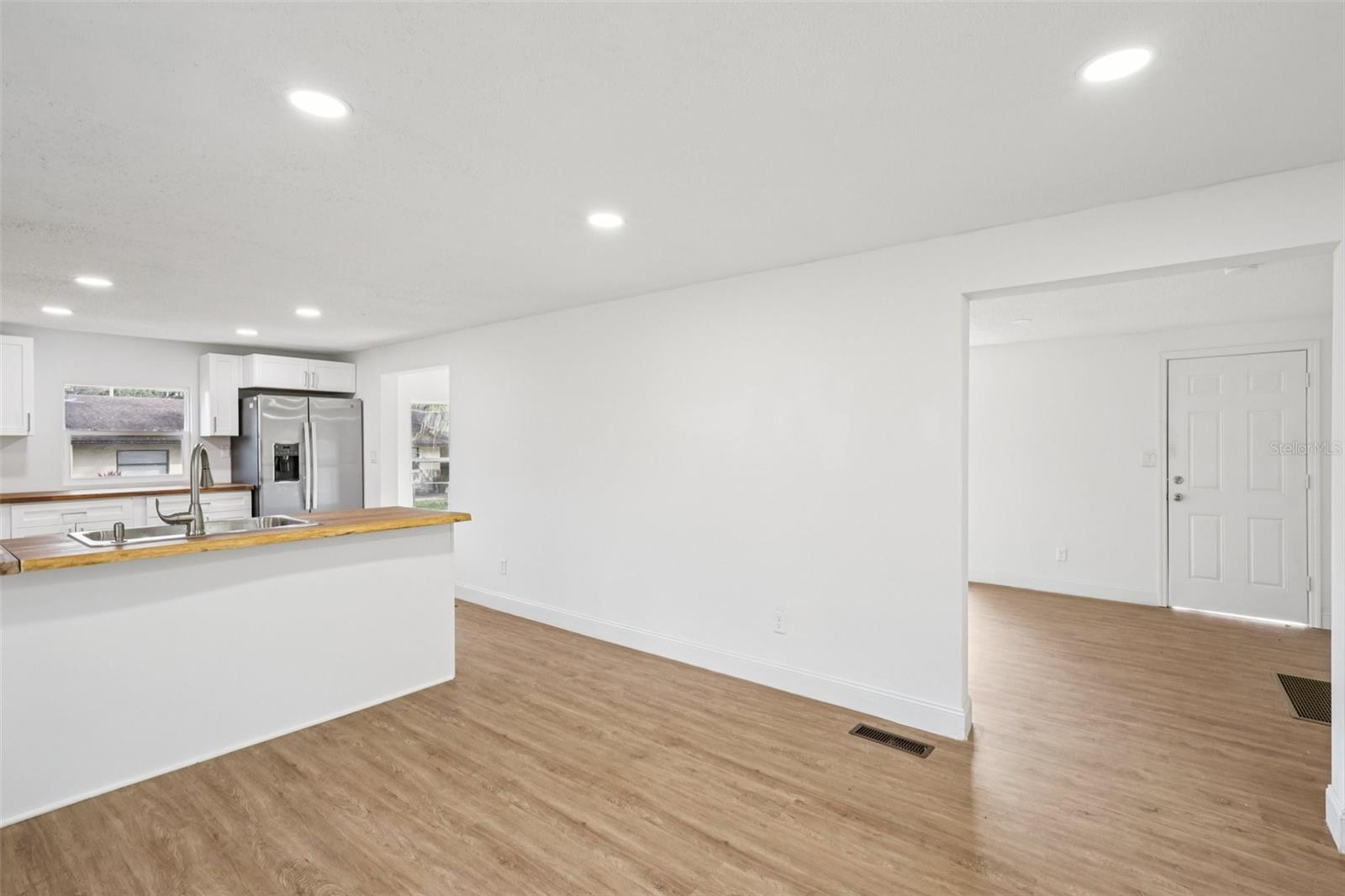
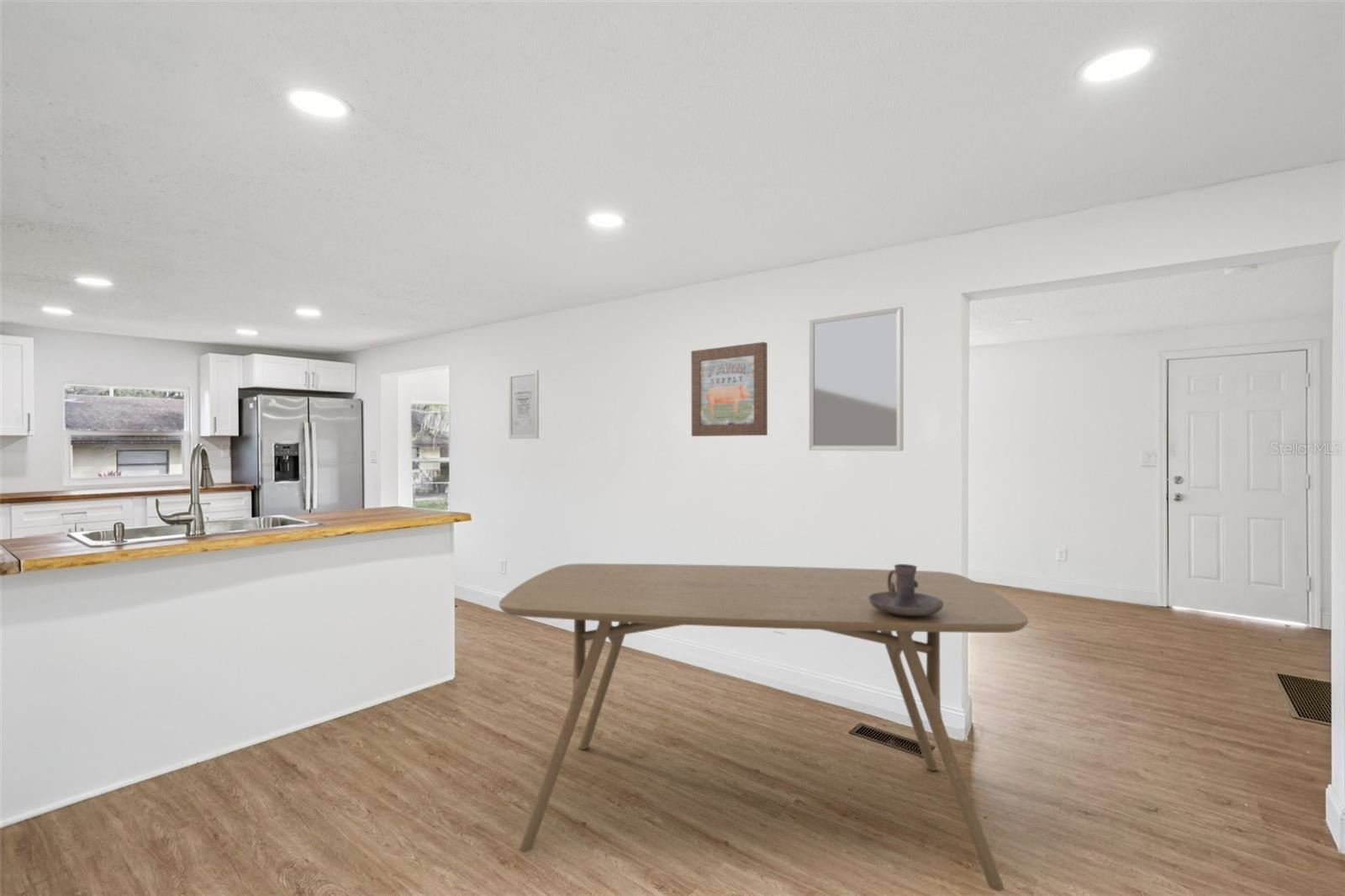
+ wall art [690,341,768,437]
+ wall art [508,369,540,440]
+ dining table [498,563,1029,892]
+ candle holder [869,563,943,616]
+ home mirror [808,306,905,451]
